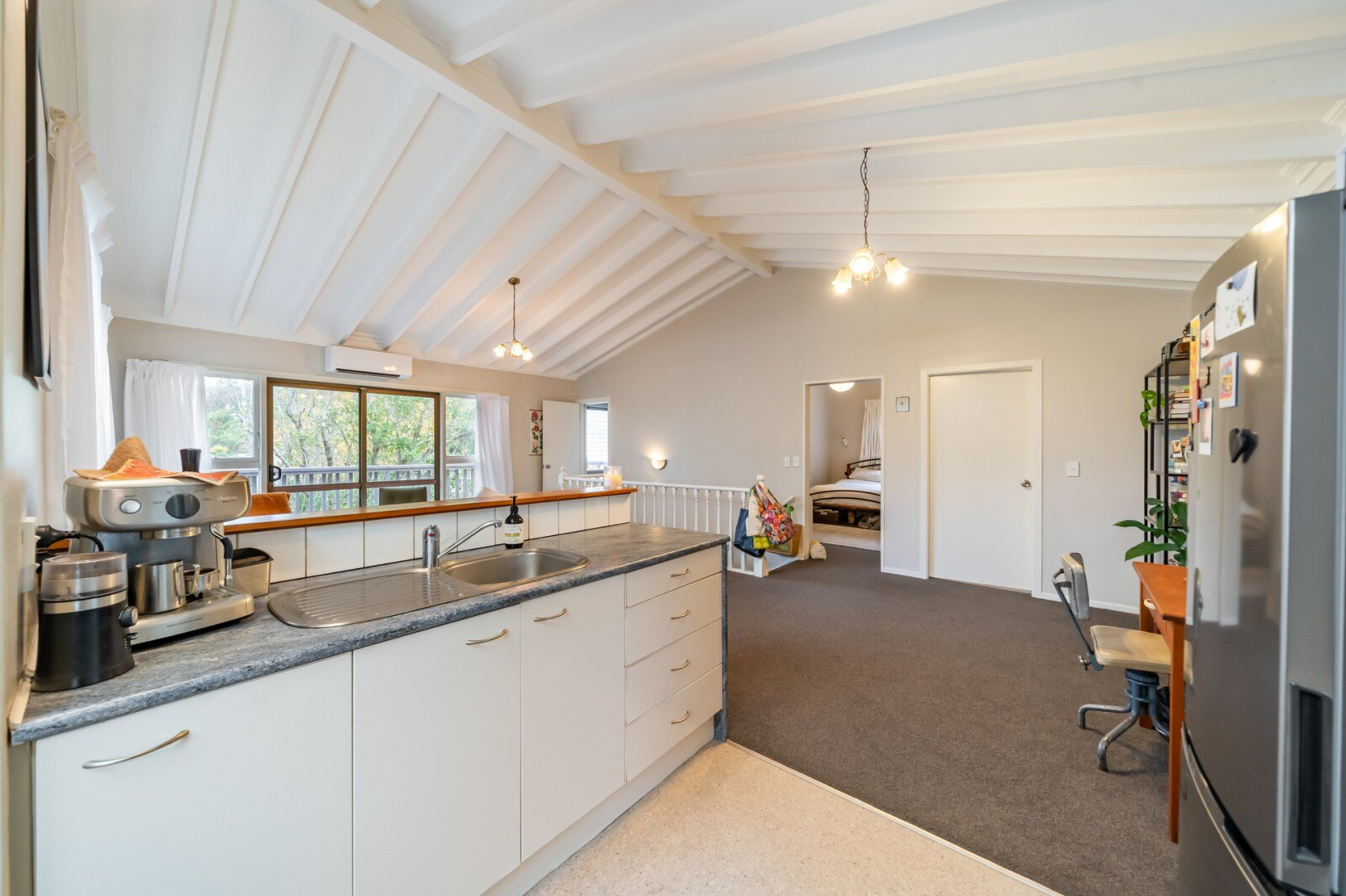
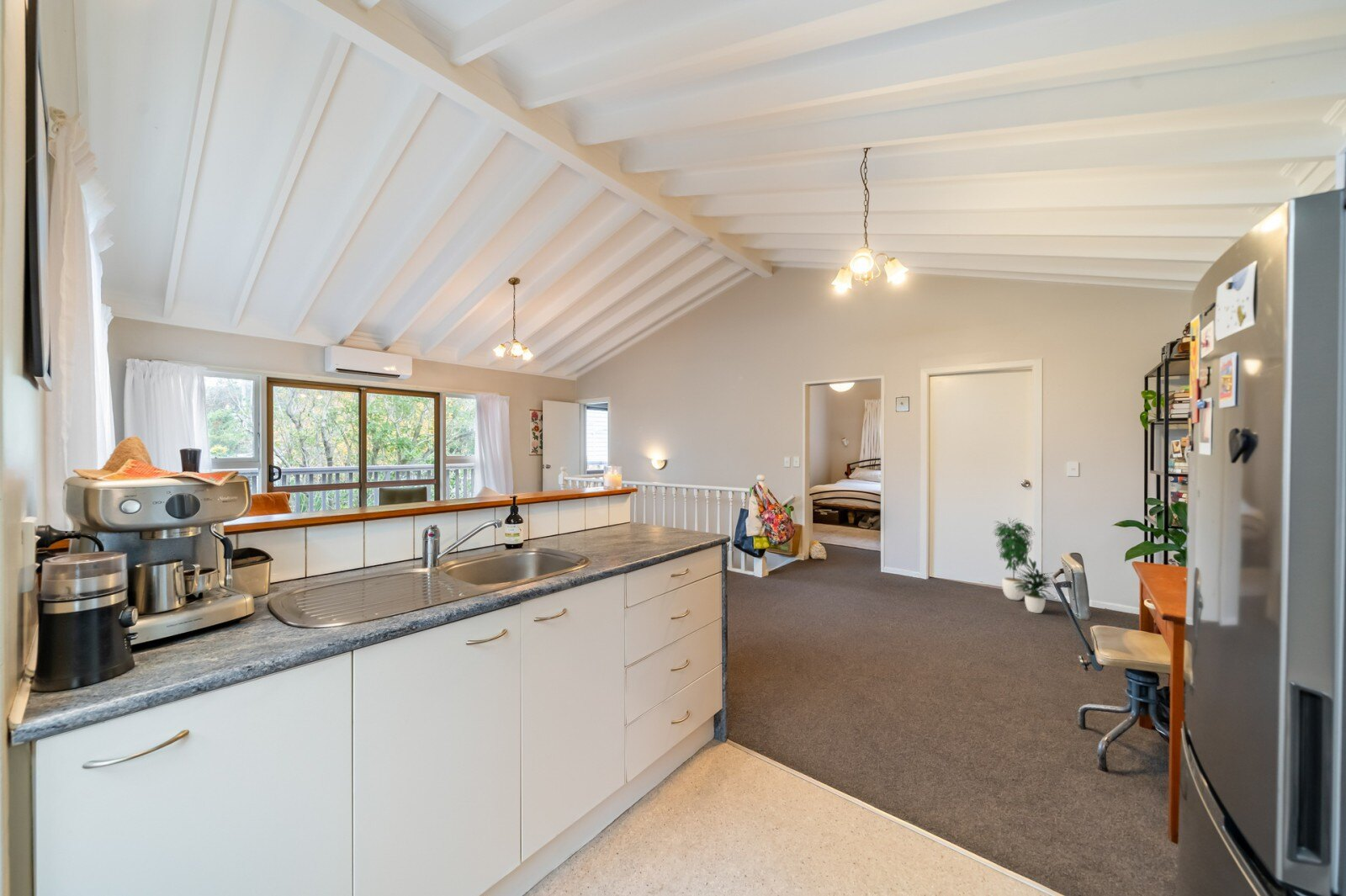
+ potted plant [992,517,1056,614]
